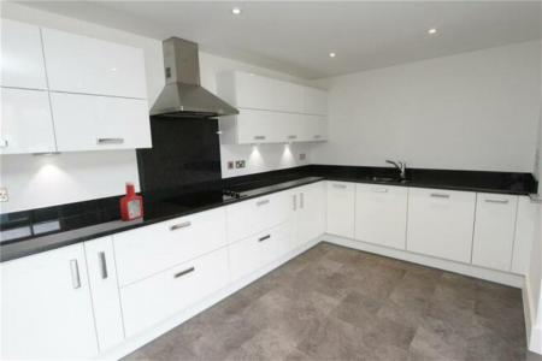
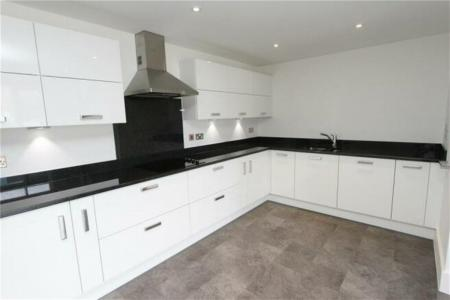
- soap bottle [119,180,145,221]
